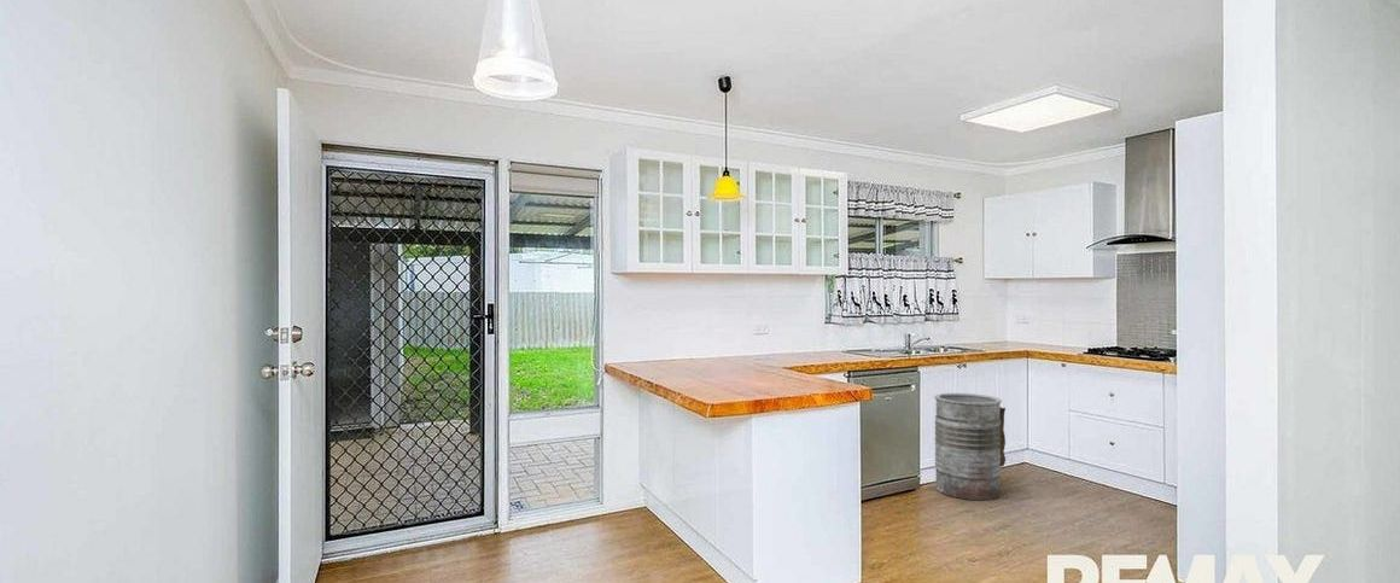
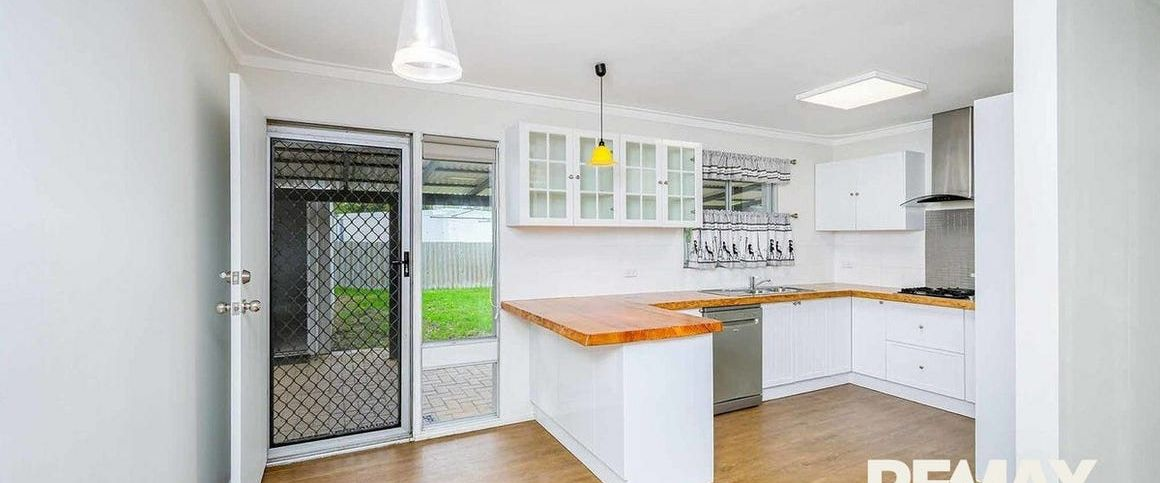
- trash can [933,392,1007,501]
